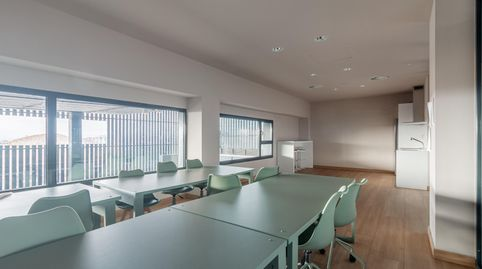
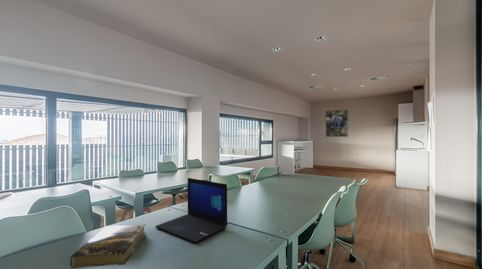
+ laptop [155,177,228,244]
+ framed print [325,109,349,138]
+ book [69,223,147,269]
